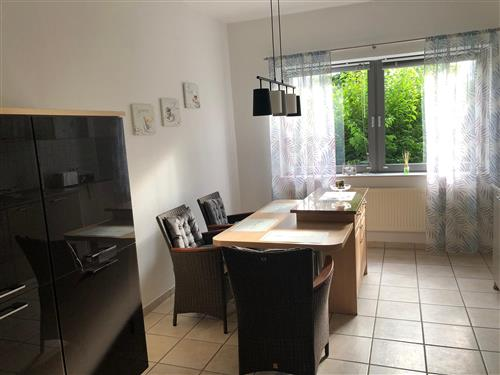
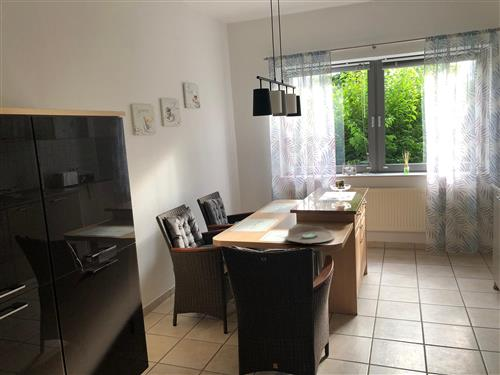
+ decorative bowl [284,223,336,245]
